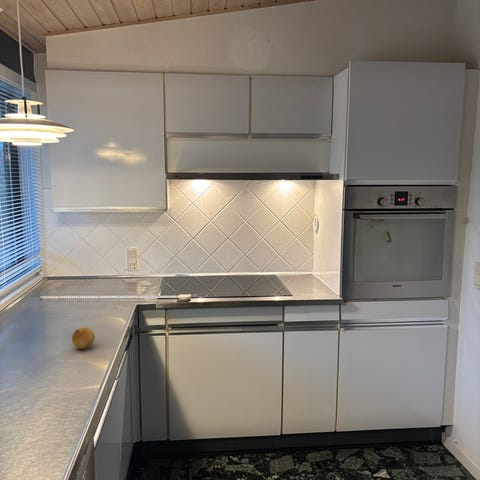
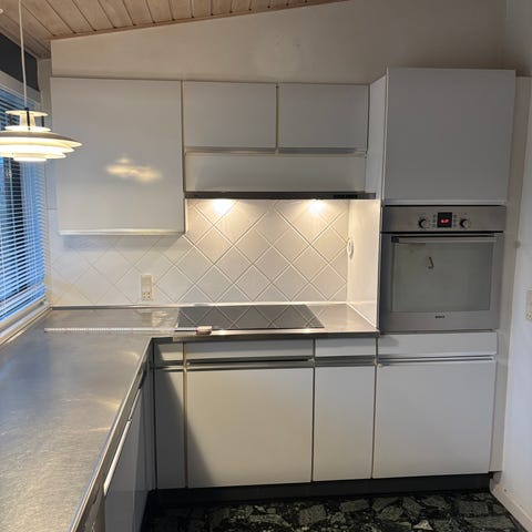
- fruit [71,326,96,350]
